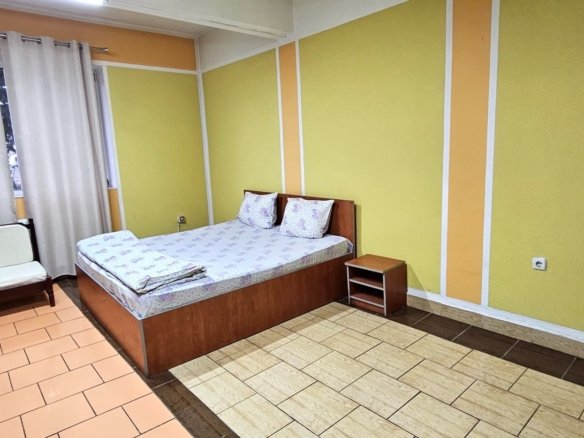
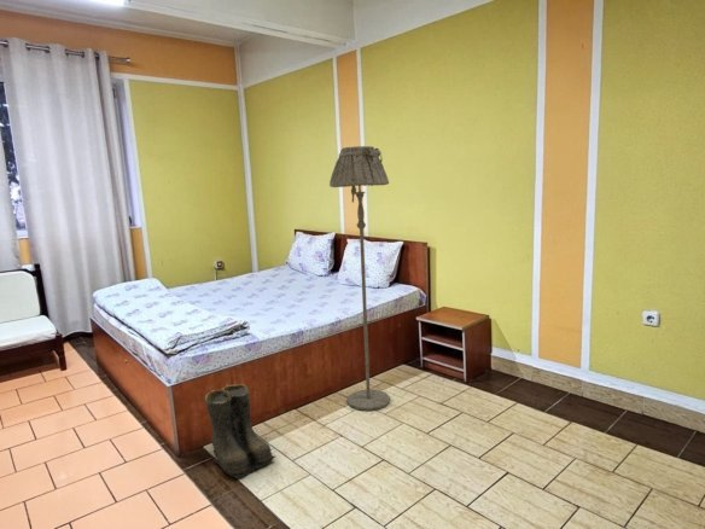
+ boots [203,383,276,479]
+ floor lamp [328,145,391,412]
